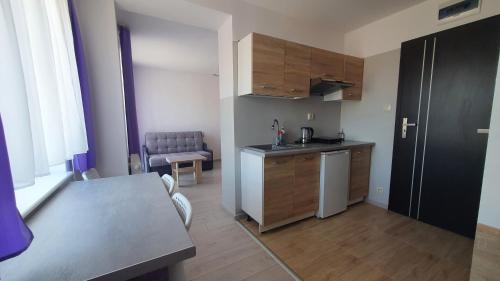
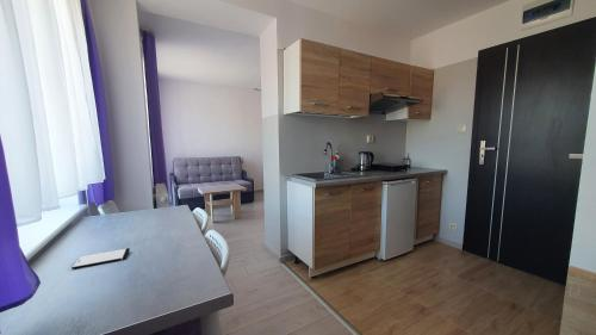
+ smartphone [70,247,131,269]
